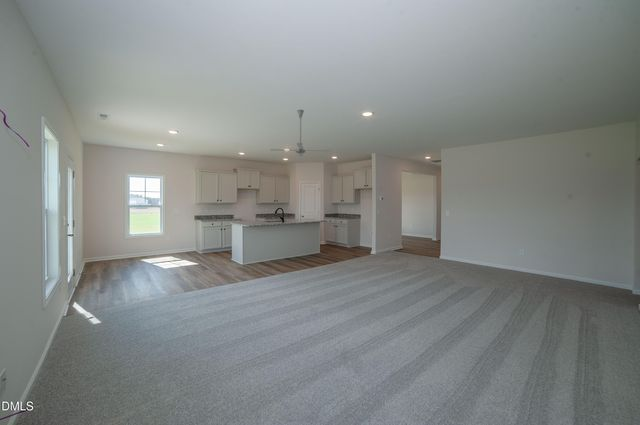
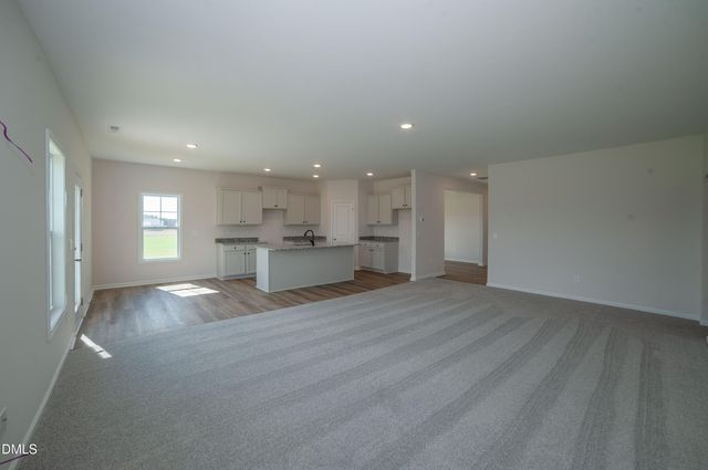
- ceiling fan [270,109,331,157]
